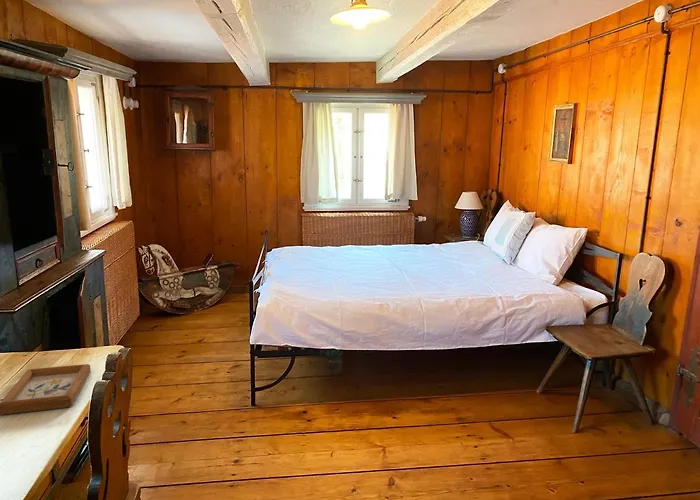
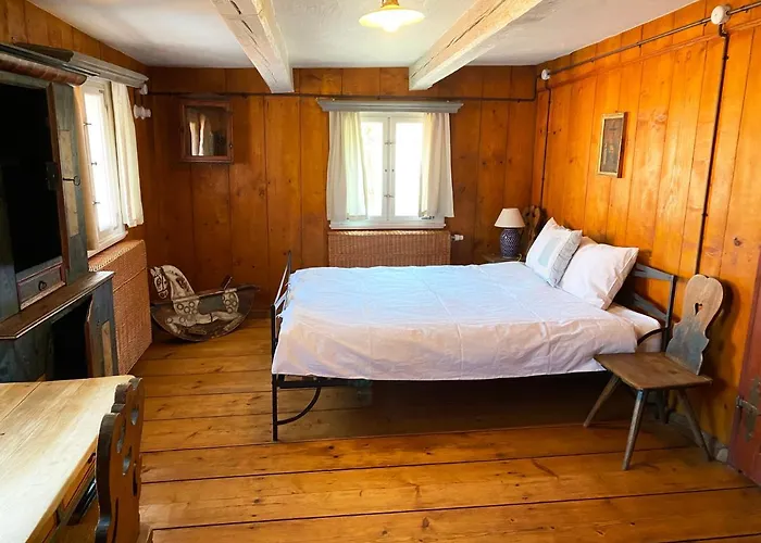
- picture frame [0,363,92,416]
